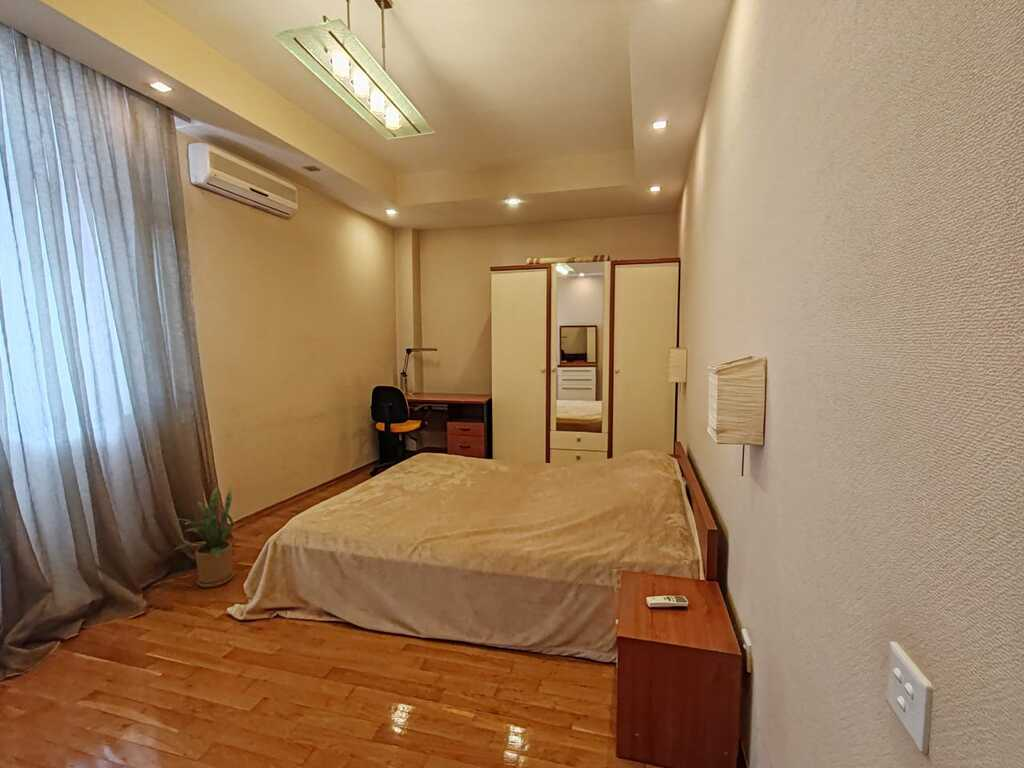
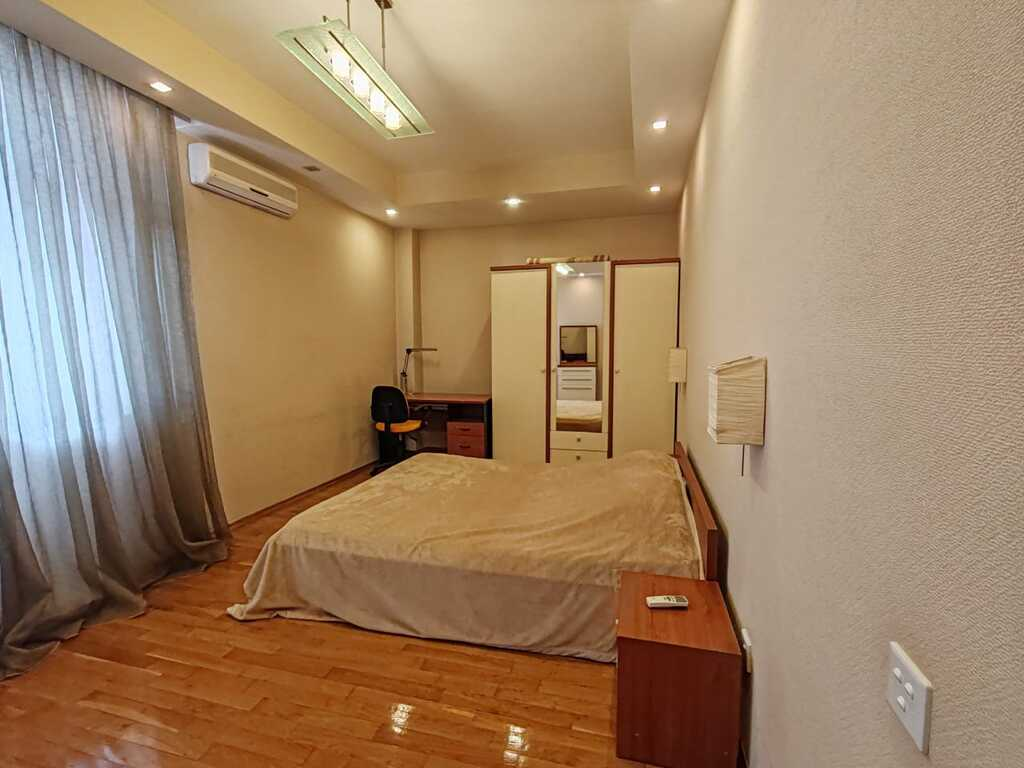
- house plant [173,486,235,588]
